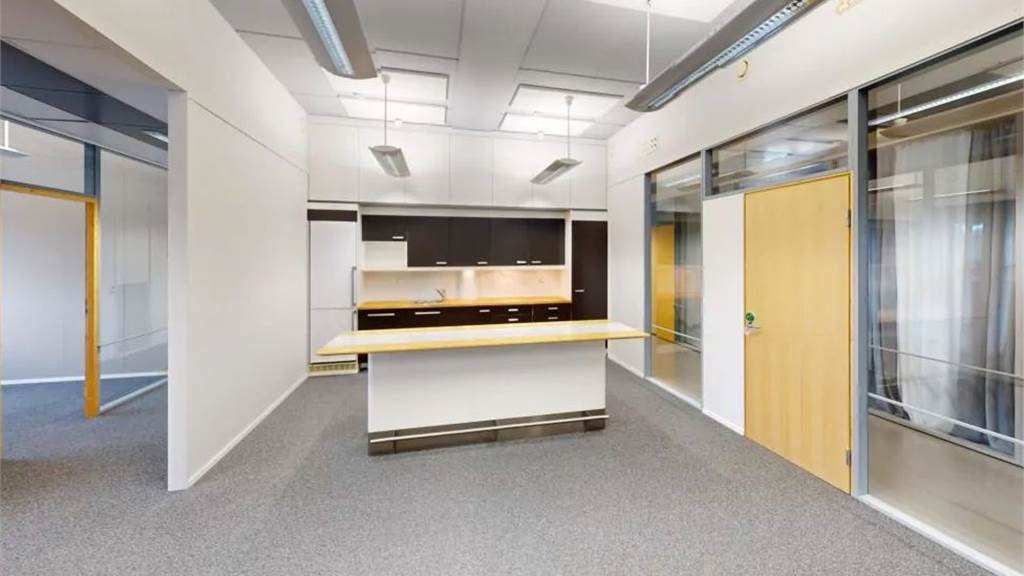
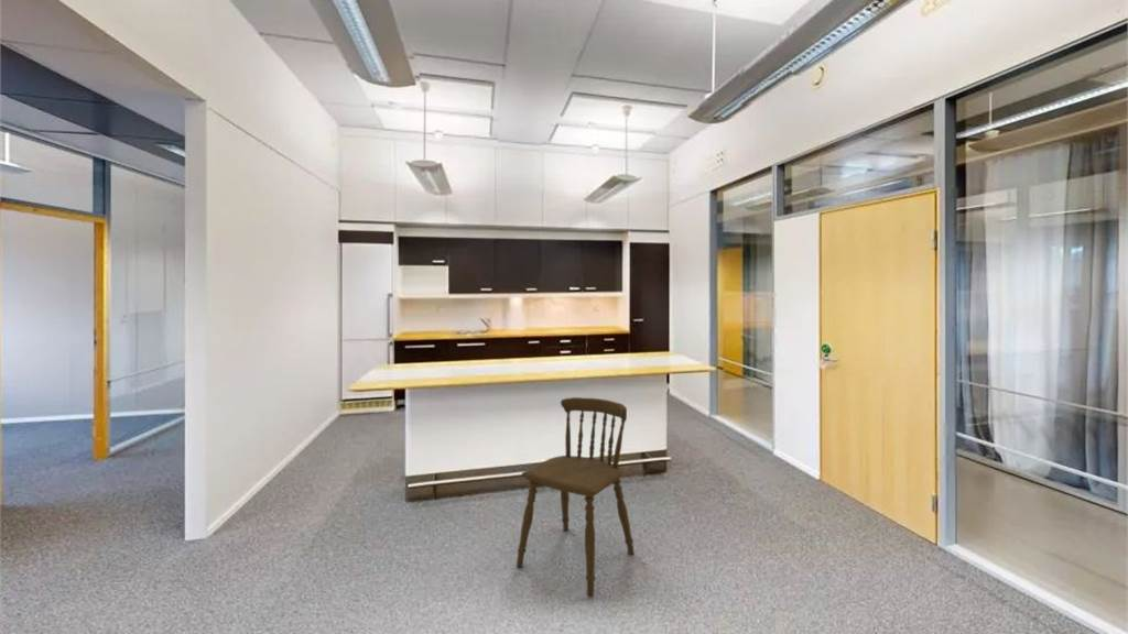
+ dining chair [516,396,636,599]
